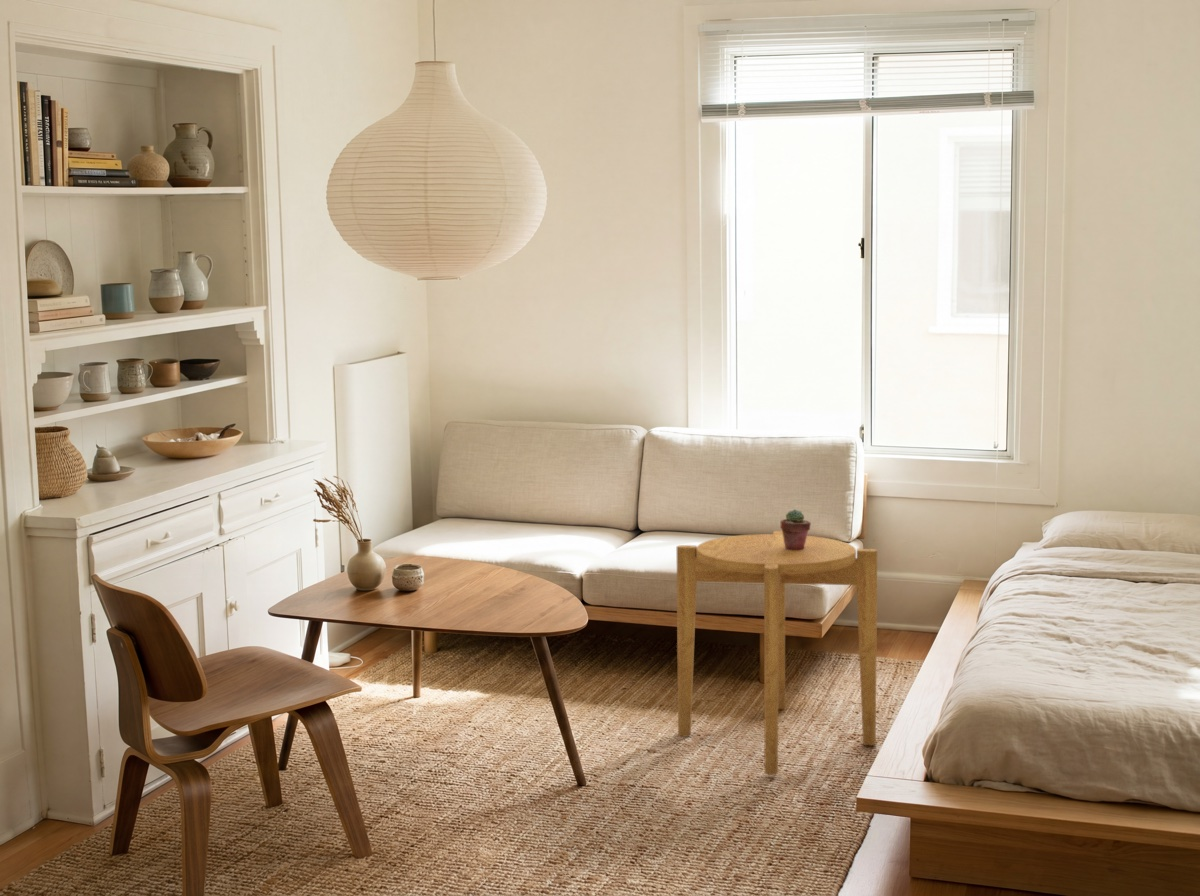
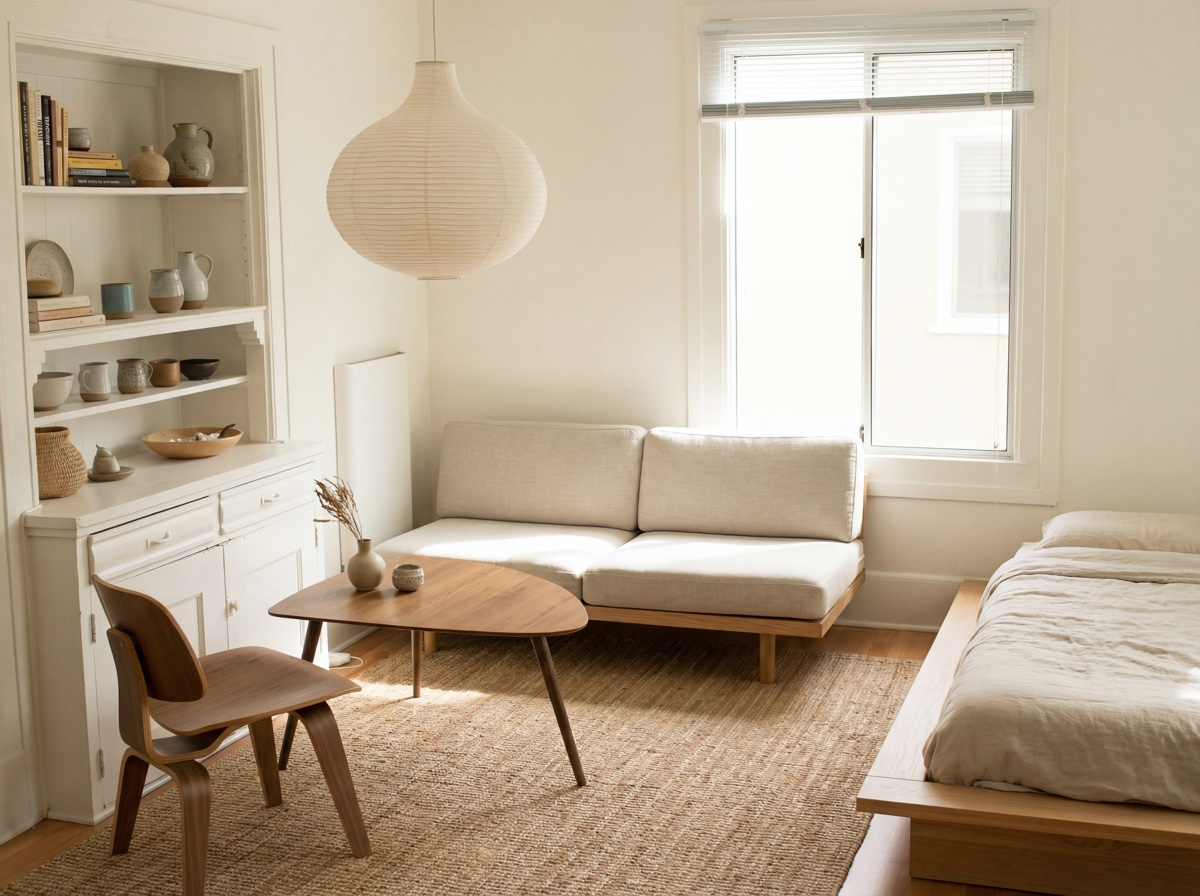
- side table [676,530,878,776]
- potted succulent [779,509,812,550]
